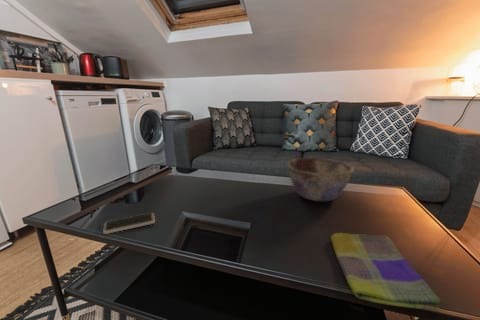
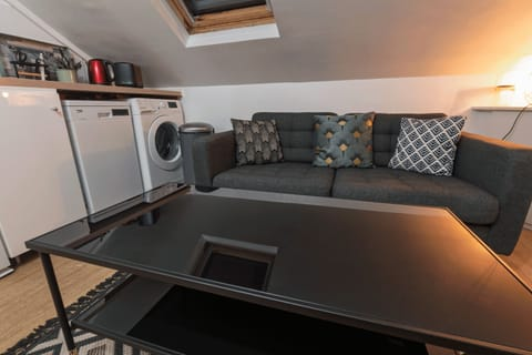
- bowl [286,157,355,202]
- smartphone [102,212,156,235]
- dish towel [330,232,441,313]
